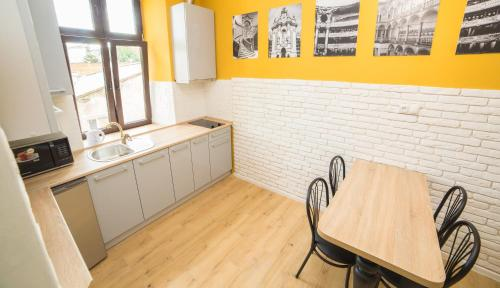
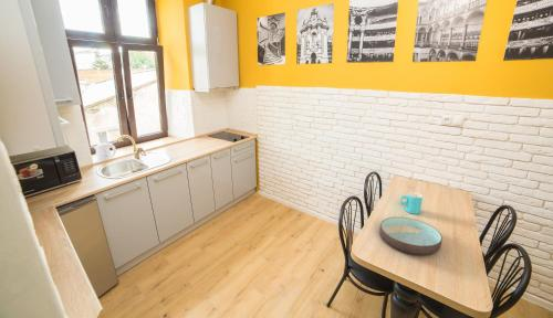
+ cup [399,191,424,215]
+ bowl [378,216,444,256]
